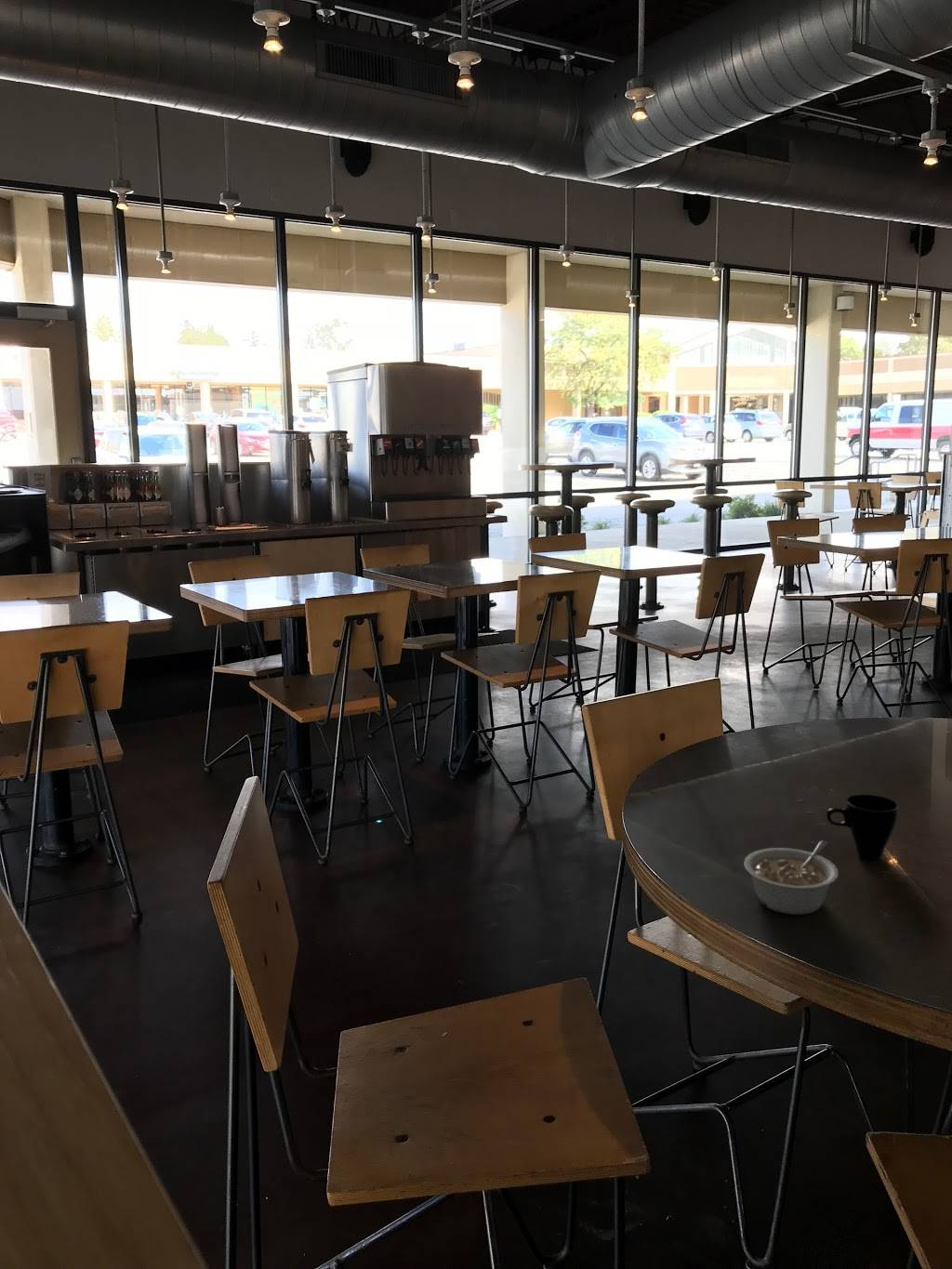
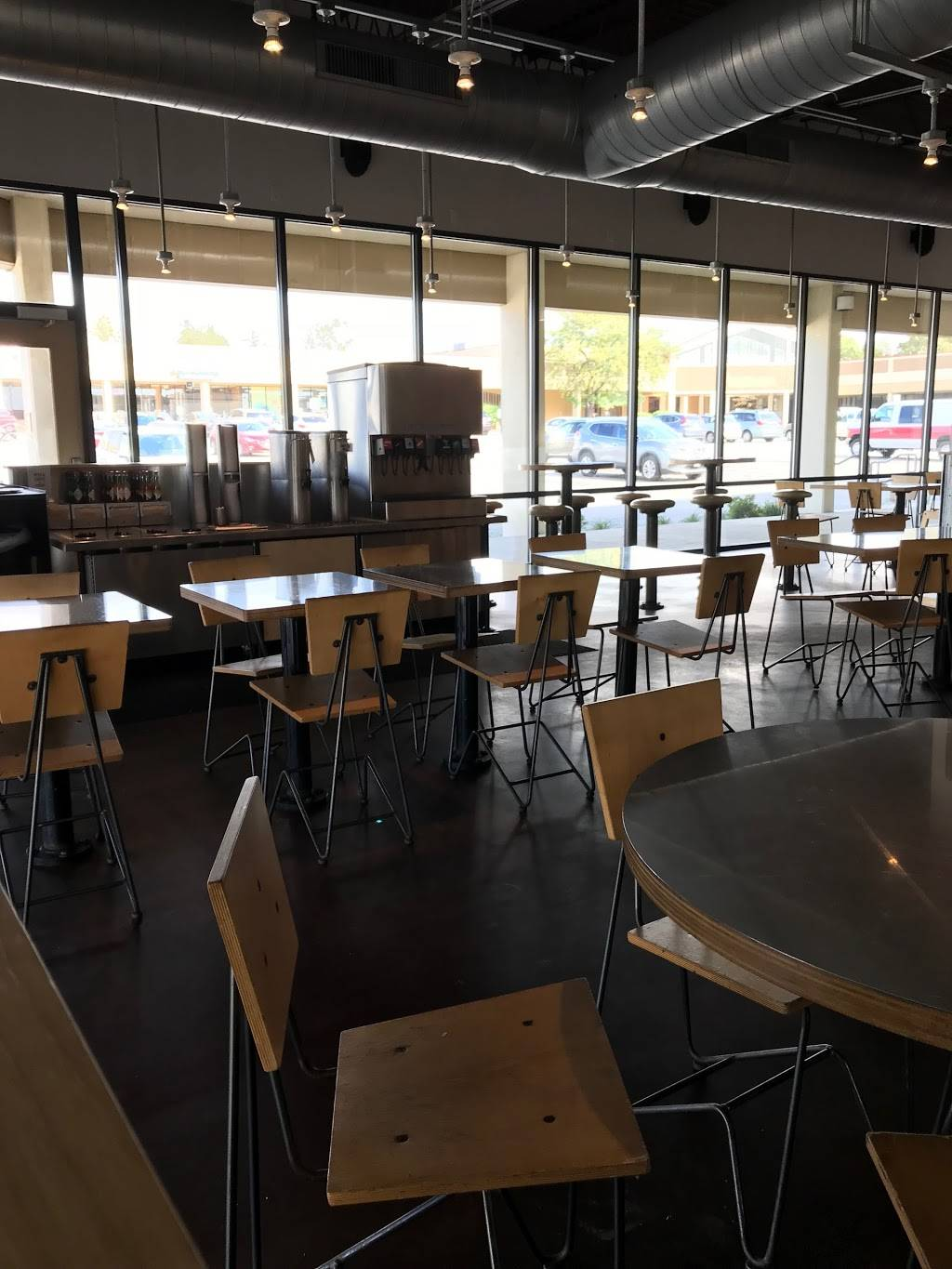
- legume [743,840,840,916]
- cup [826,794,899,861]
